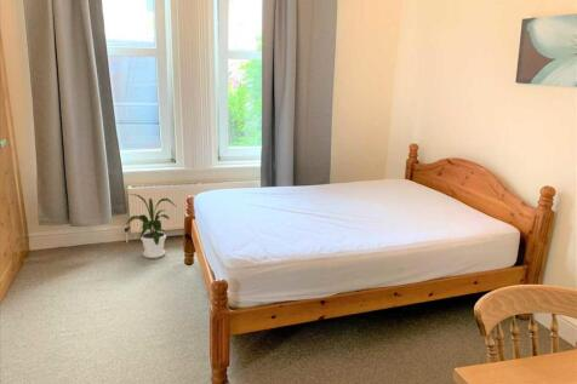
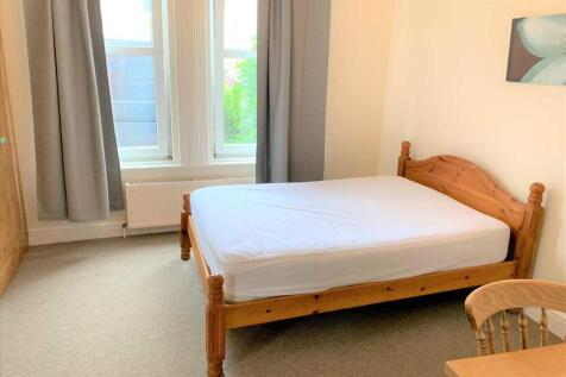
- house plant [126,193,177,259]
